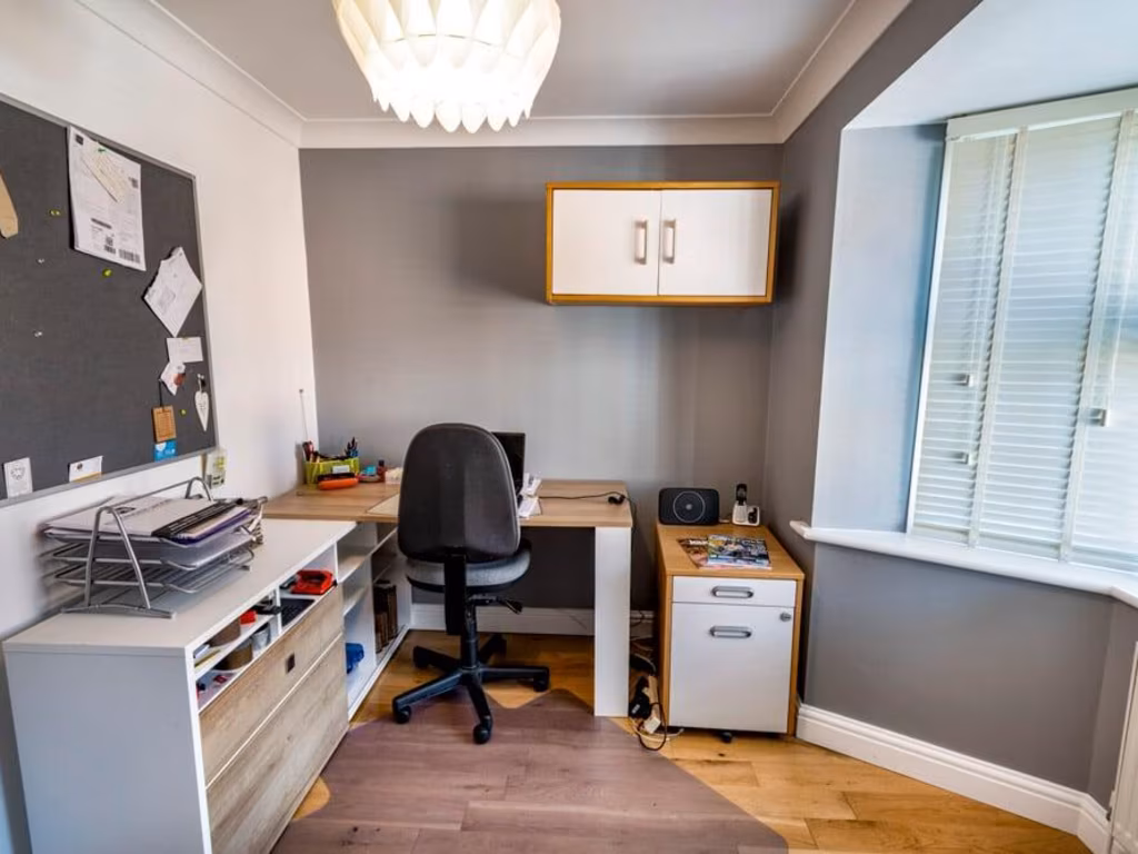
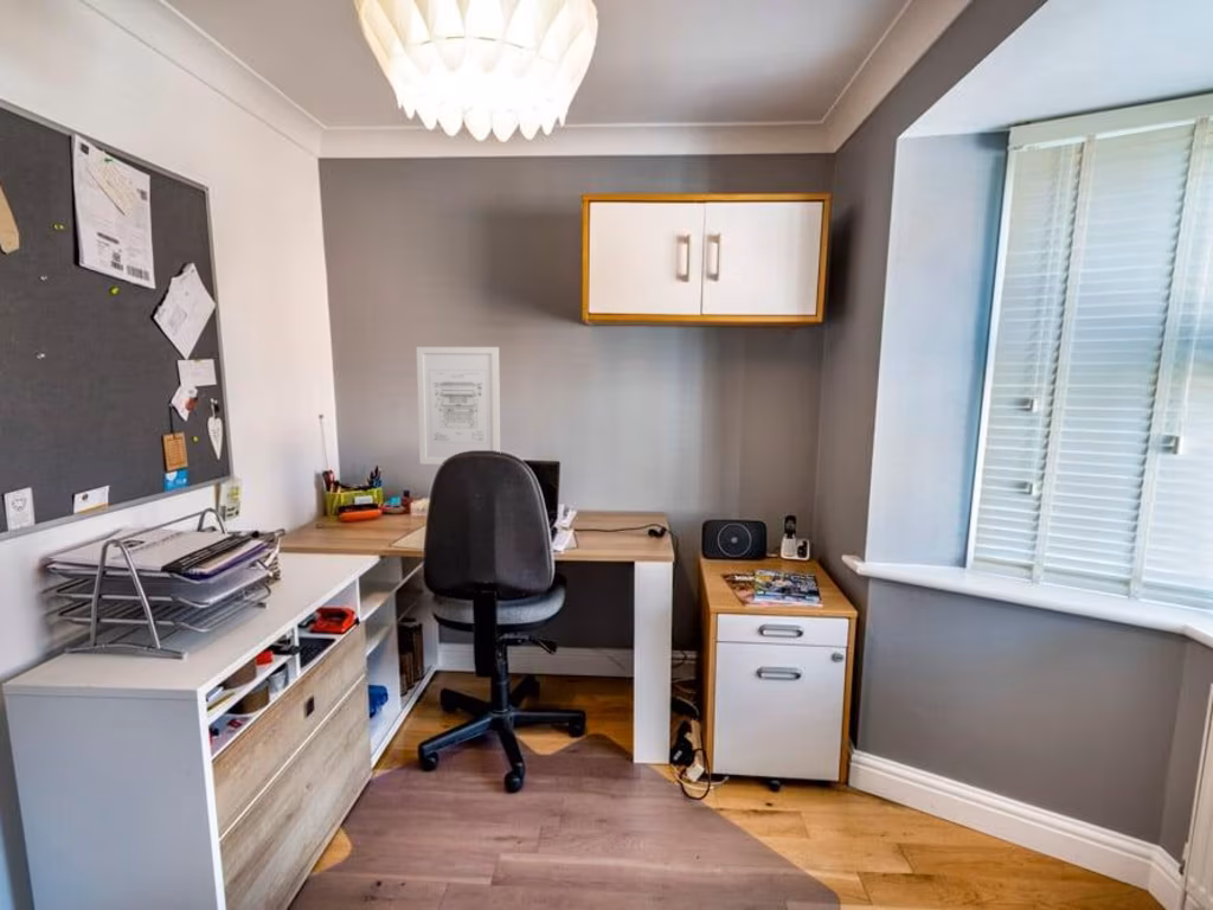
+ wall art [416,346,501,466]
